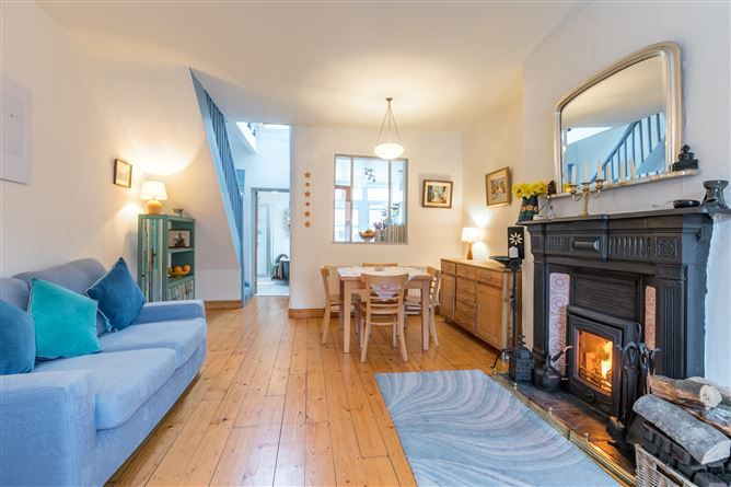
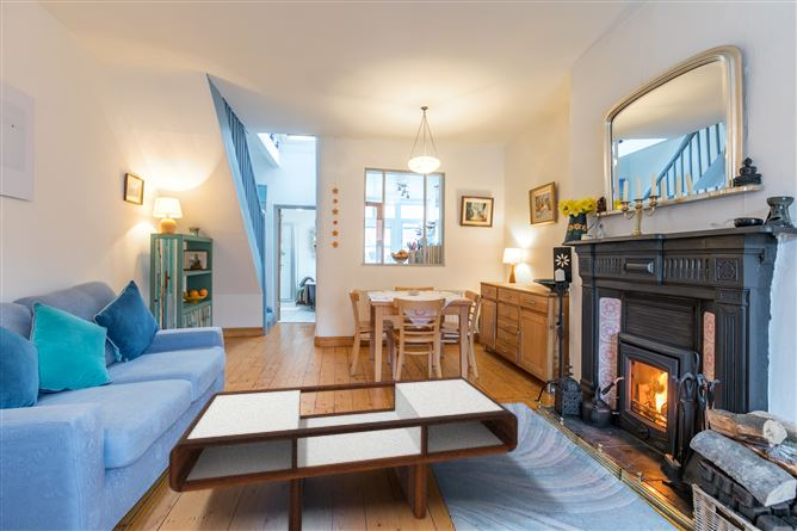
+ coffee table [168,375,519,531]
